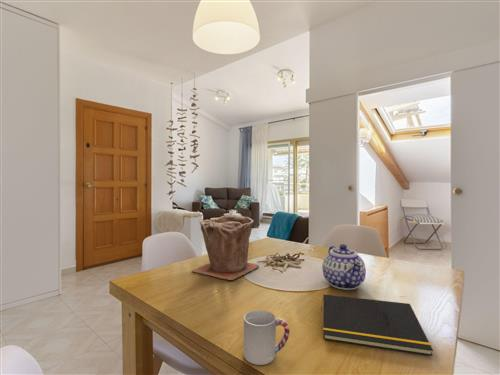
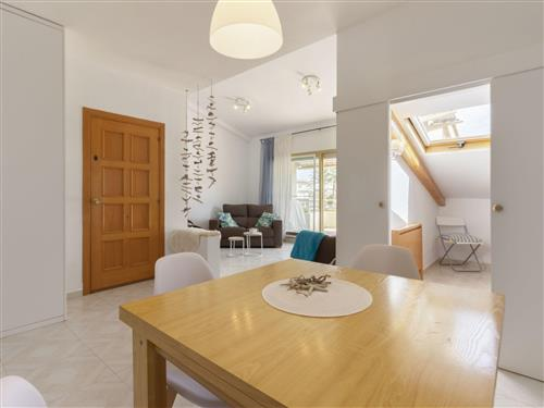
- notepad [320,293,434,357]
- teapot [321,243,367,291]
- cup [243,309,290,366]
- plant pot [191,214,260,281]
